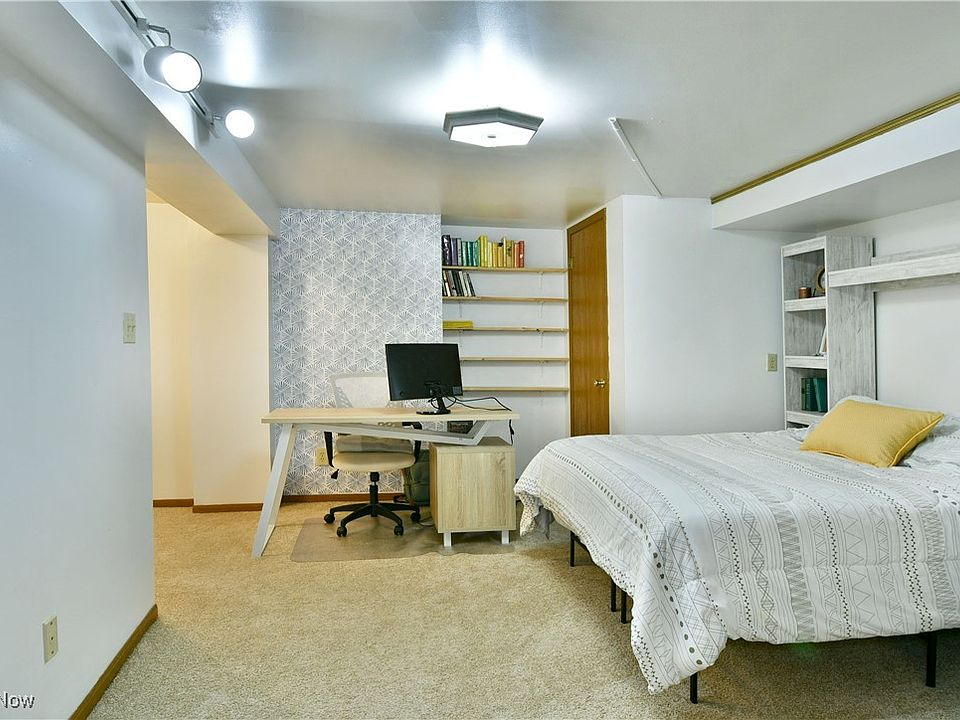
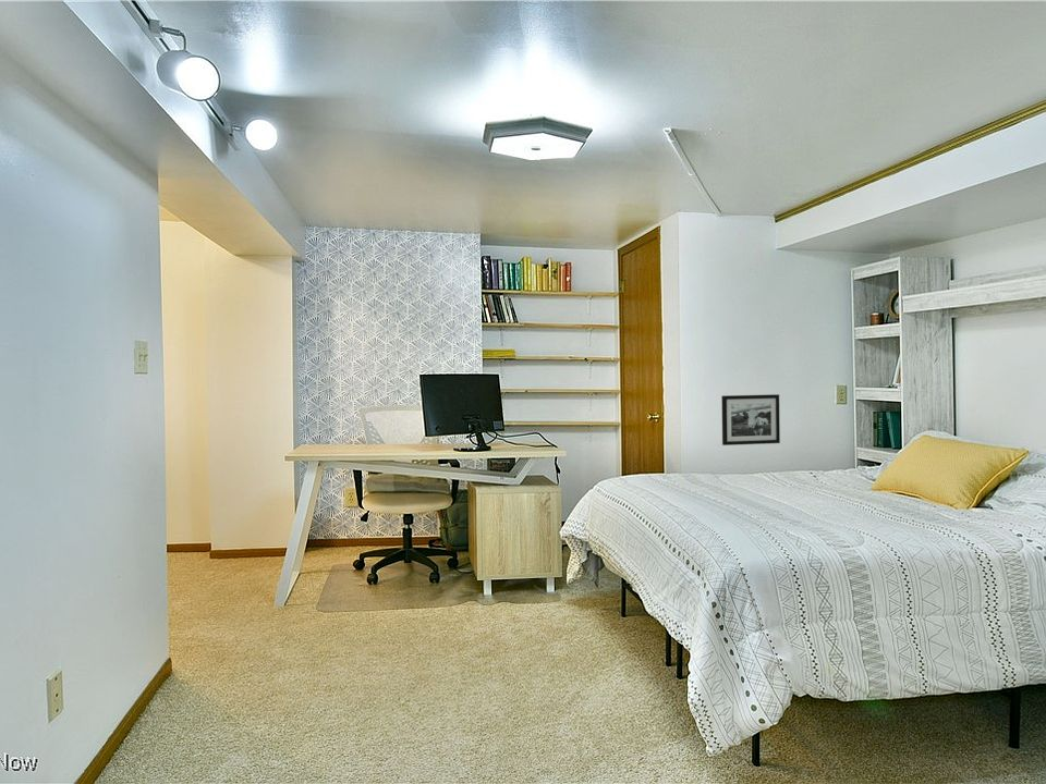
+ picture frame [720,393,781,446]
